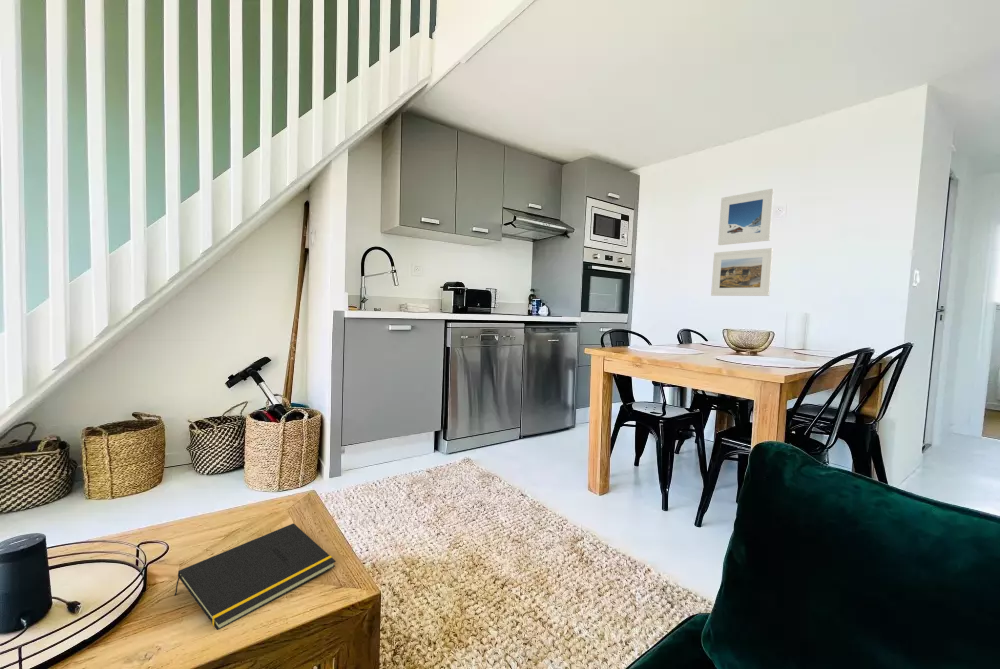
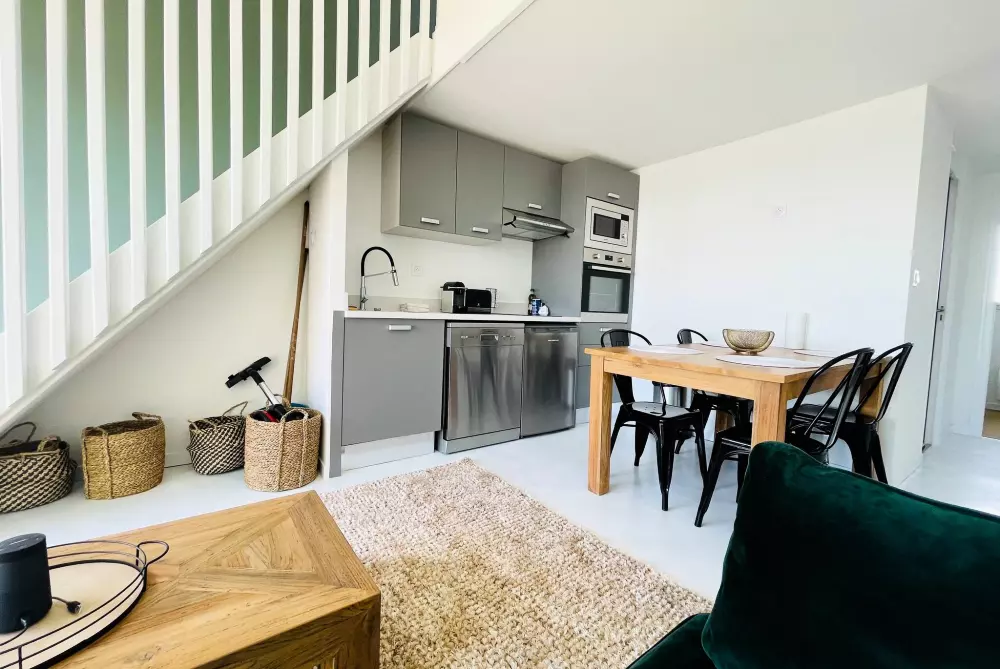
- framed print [717,188,775,246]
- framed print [710,247,774,297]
- notepad [173,522,337,631]
